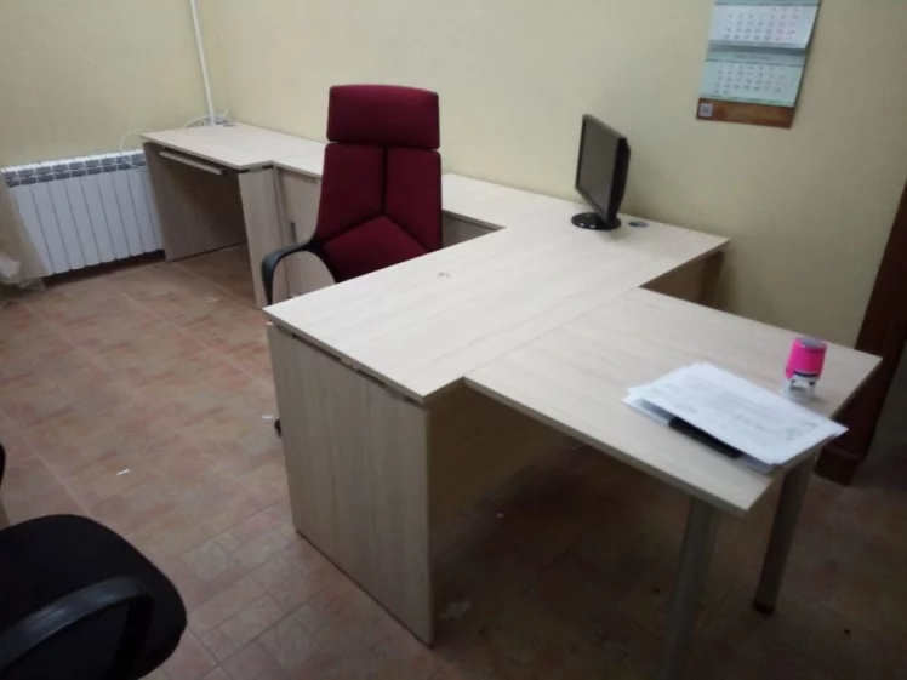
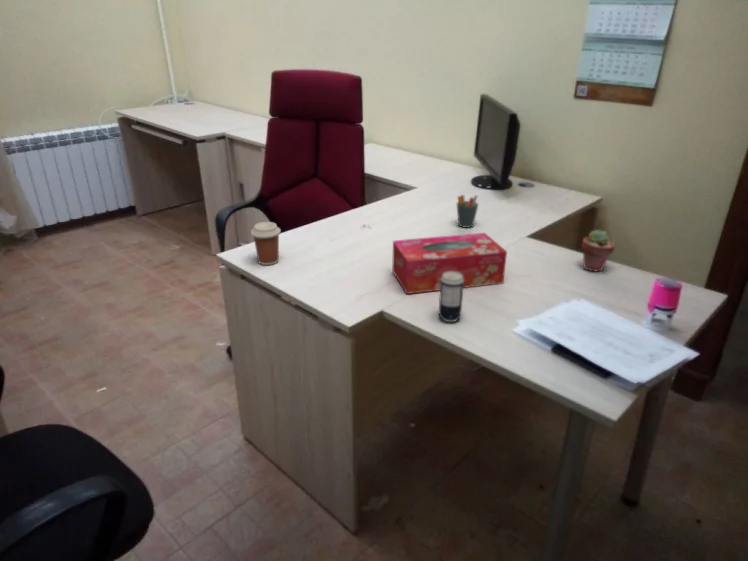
+ beverage can [438,271,464,323]
+ tissue box [391,232,508,295]
+ coffee cup [250,221,282,266]
+ potted succulent [581,228,616,273]
+ pen holder [456,194,480,229]
